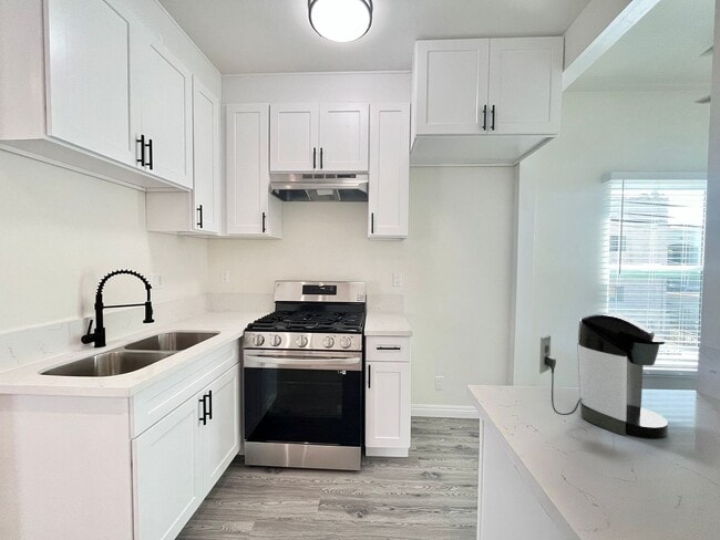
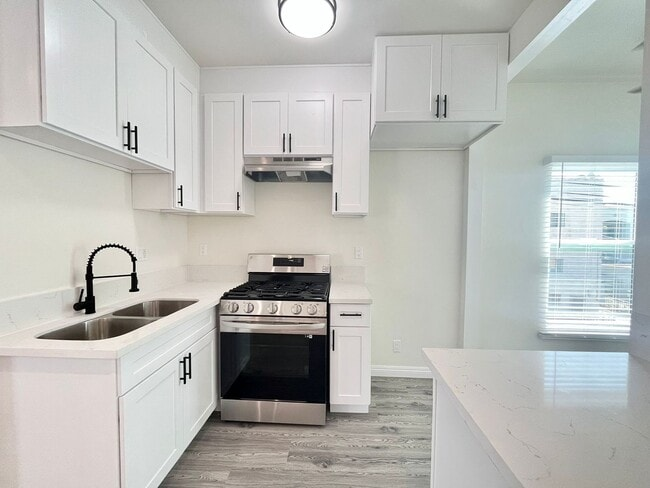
- coffee maker [538,312,669,440]
